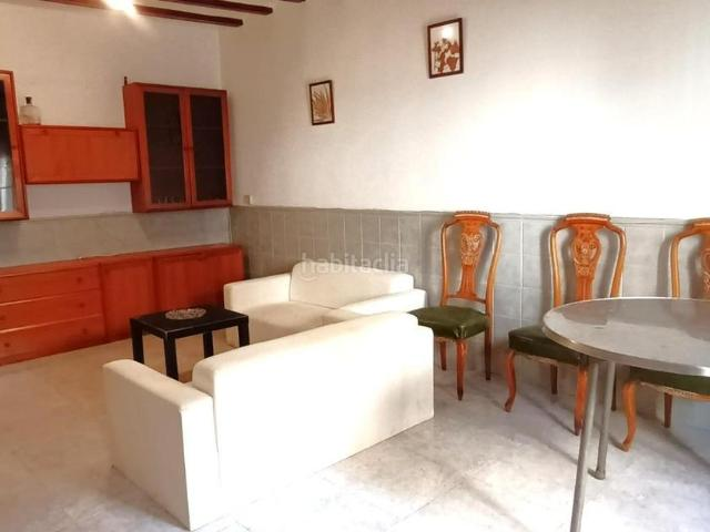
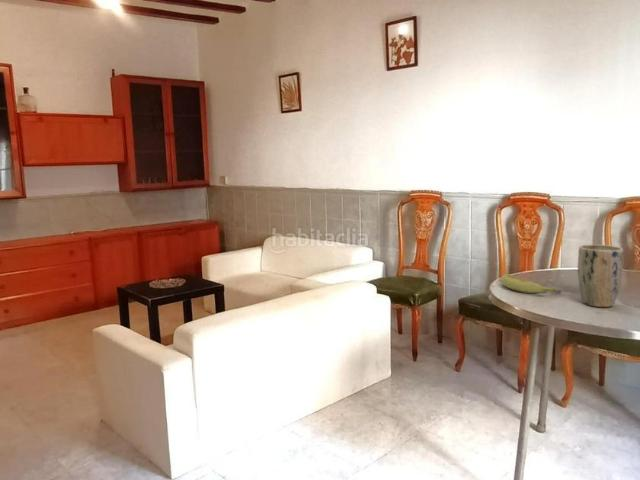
+ plant pot [577,244,624,308]
+ banana [501,273,563,294]
